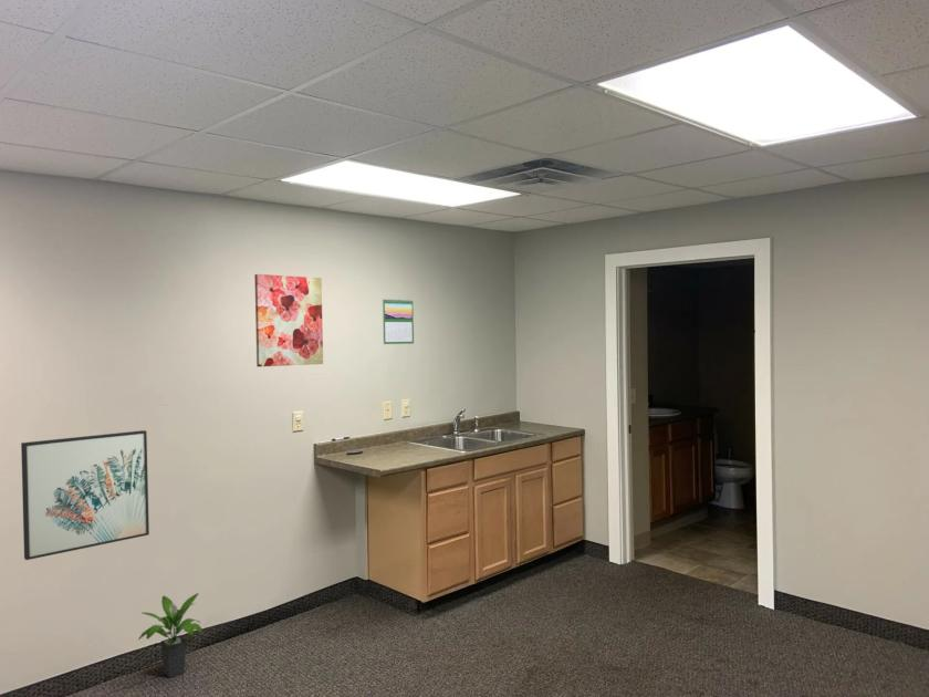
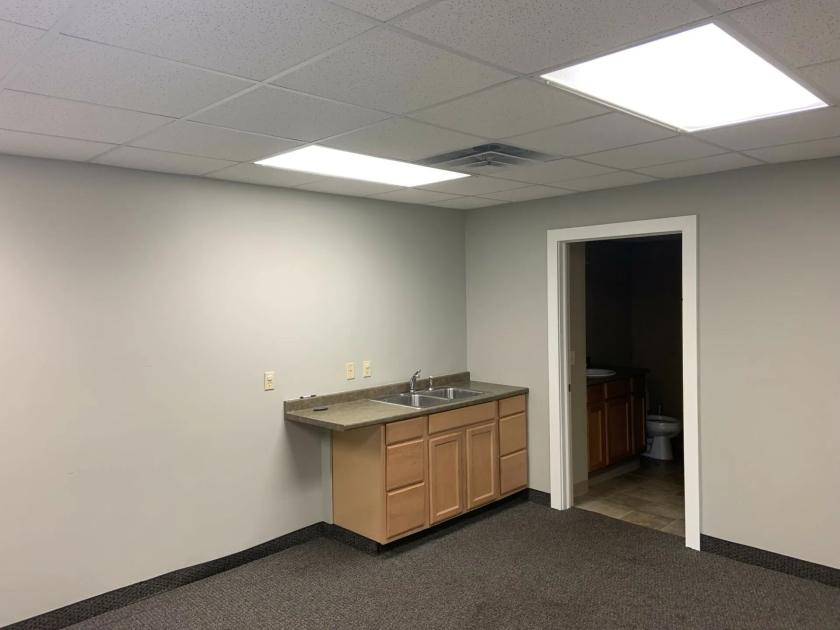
- wall art [253,273,324,367]
- wall art [20,429,150,561]
- calendar [382,297,415,345]
- potted plant [137,592,203,679]
